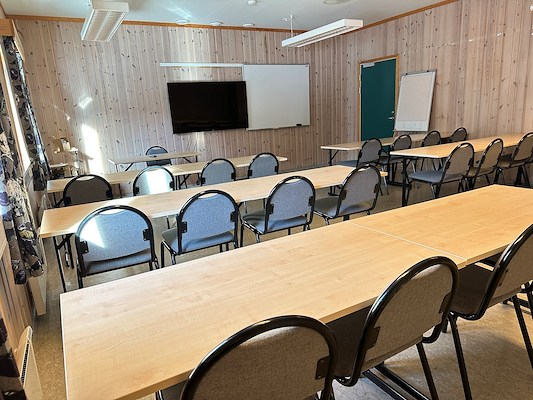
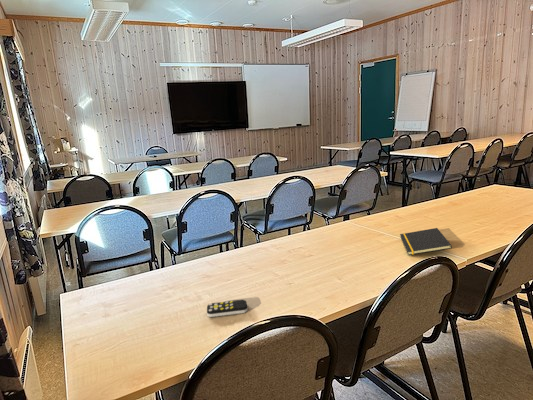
+ notepad [399,227,453,256]
+ remote control [206,299,249,318]
